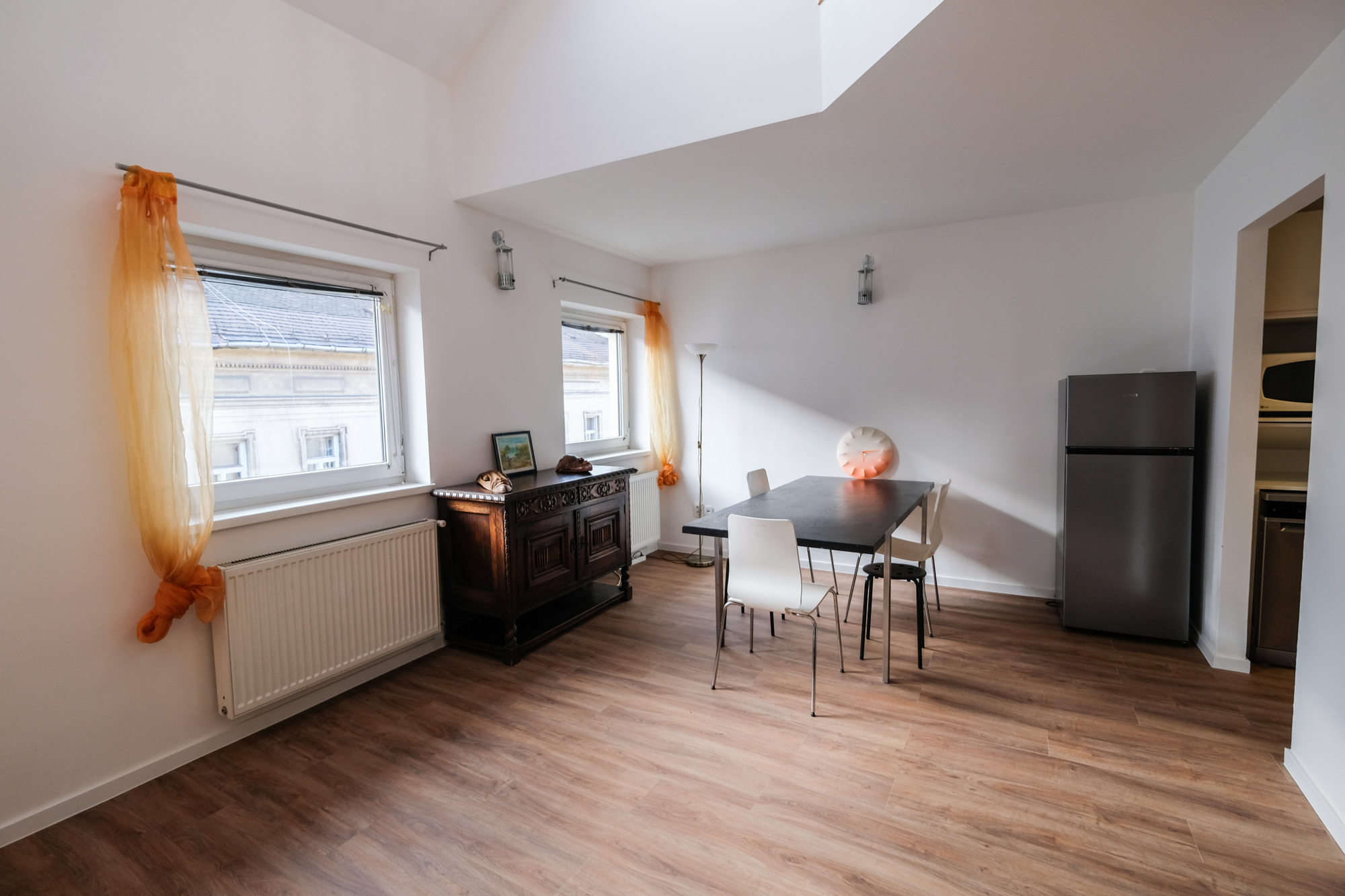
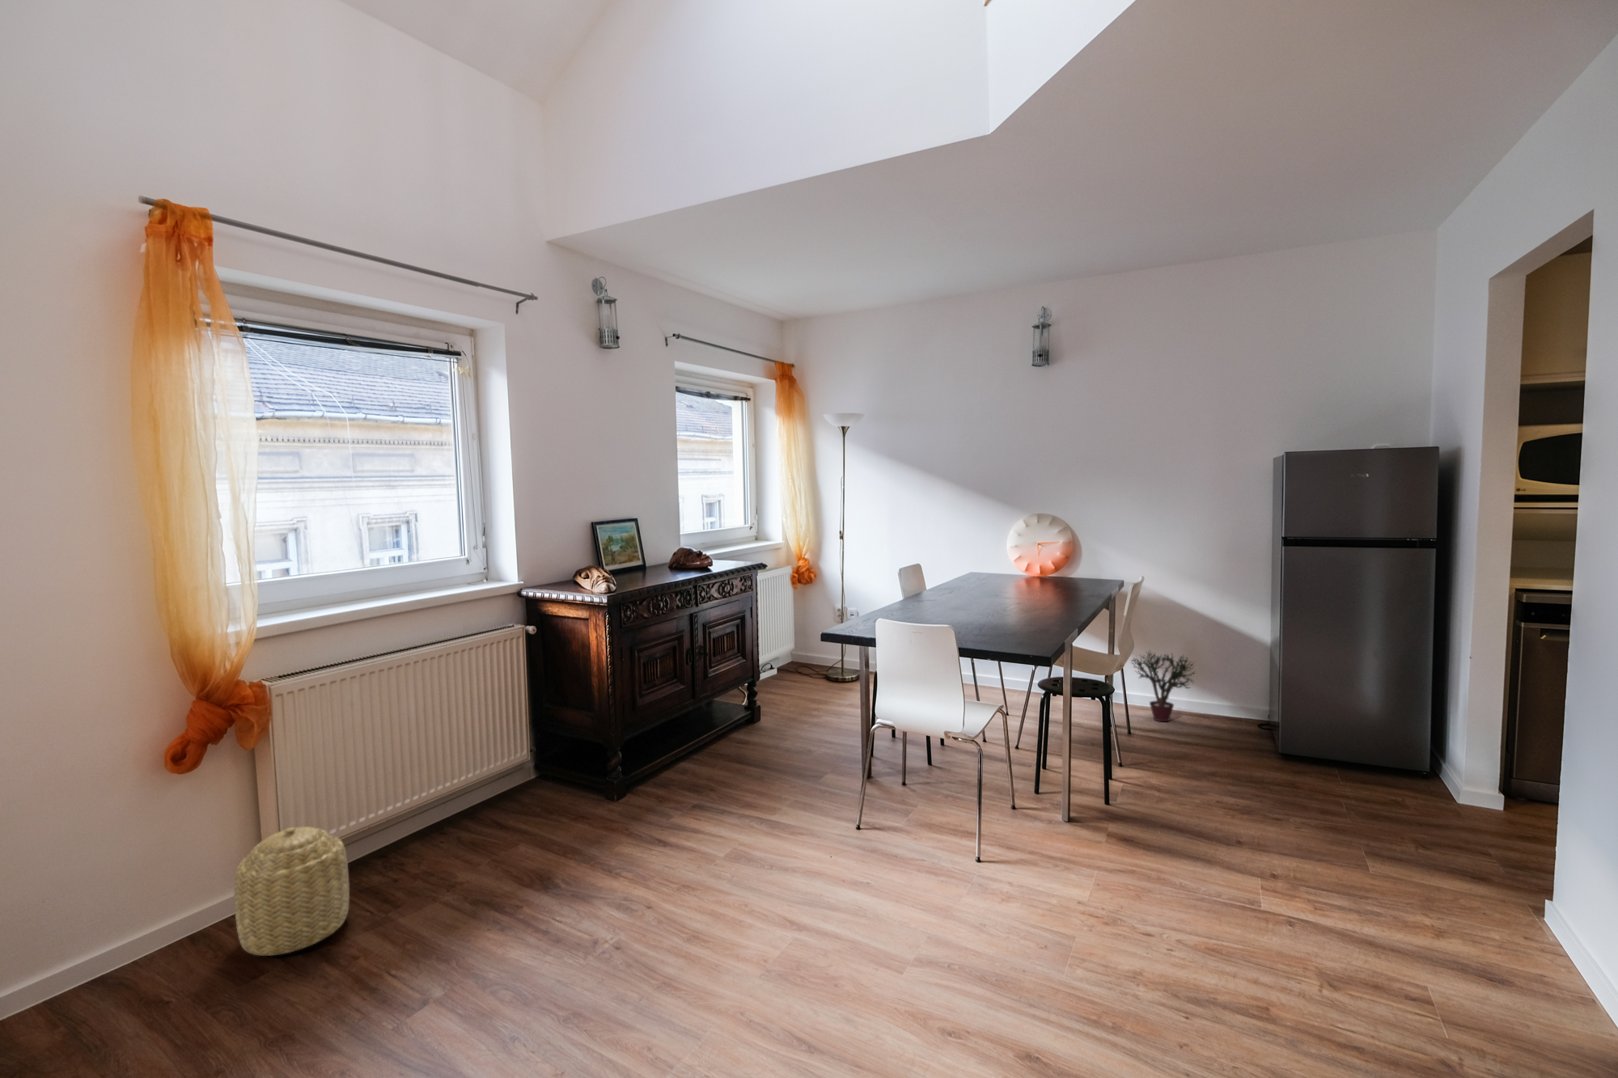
+ basket [233,825,350,956]
+ potted plant [1130,650,1197,722]
